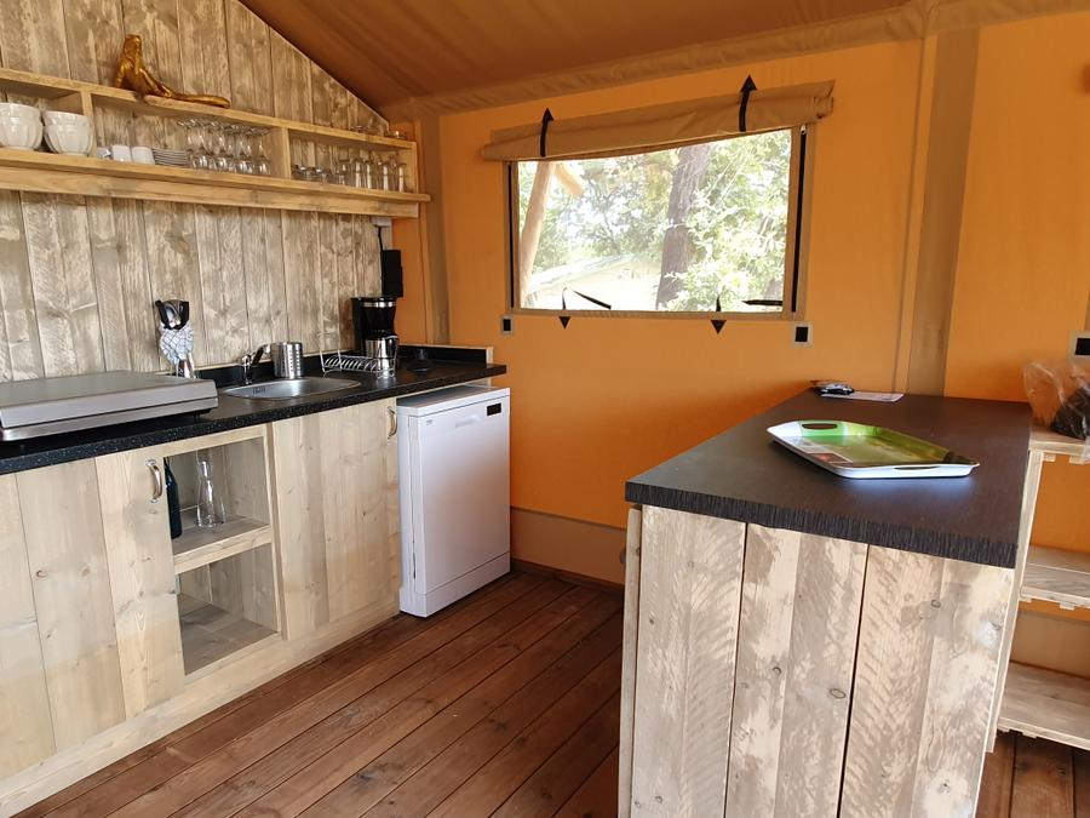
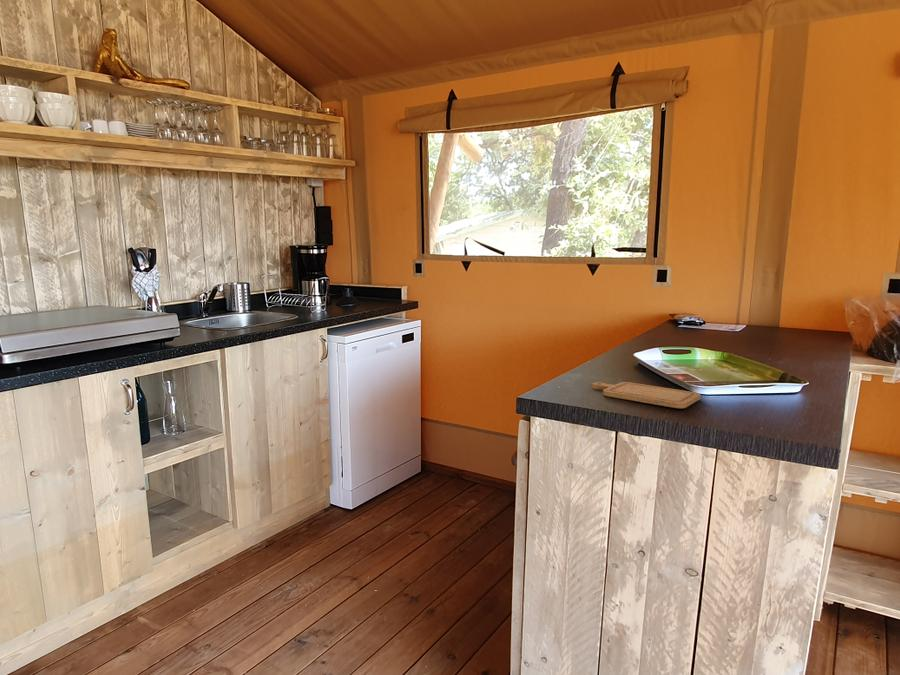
+ chopping board [591,381,702,409]
